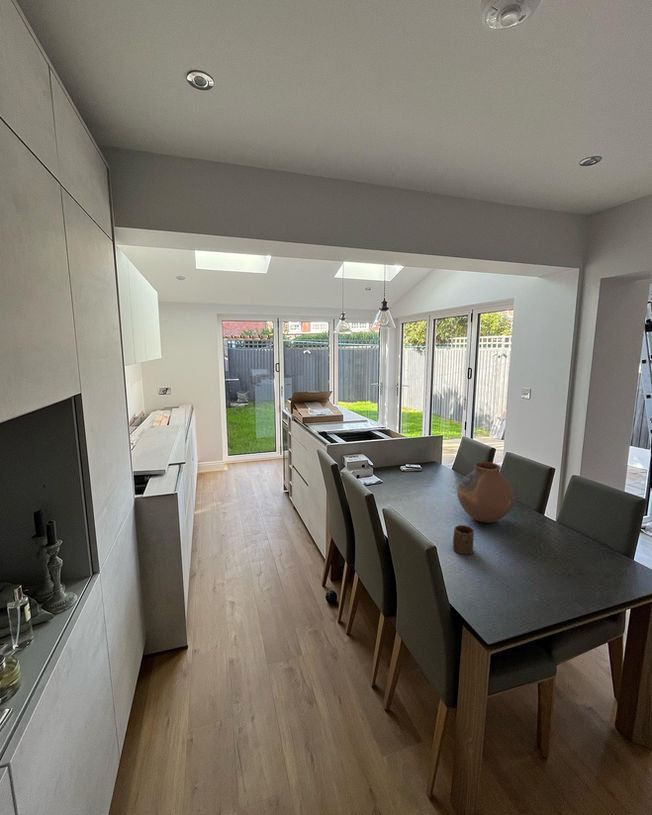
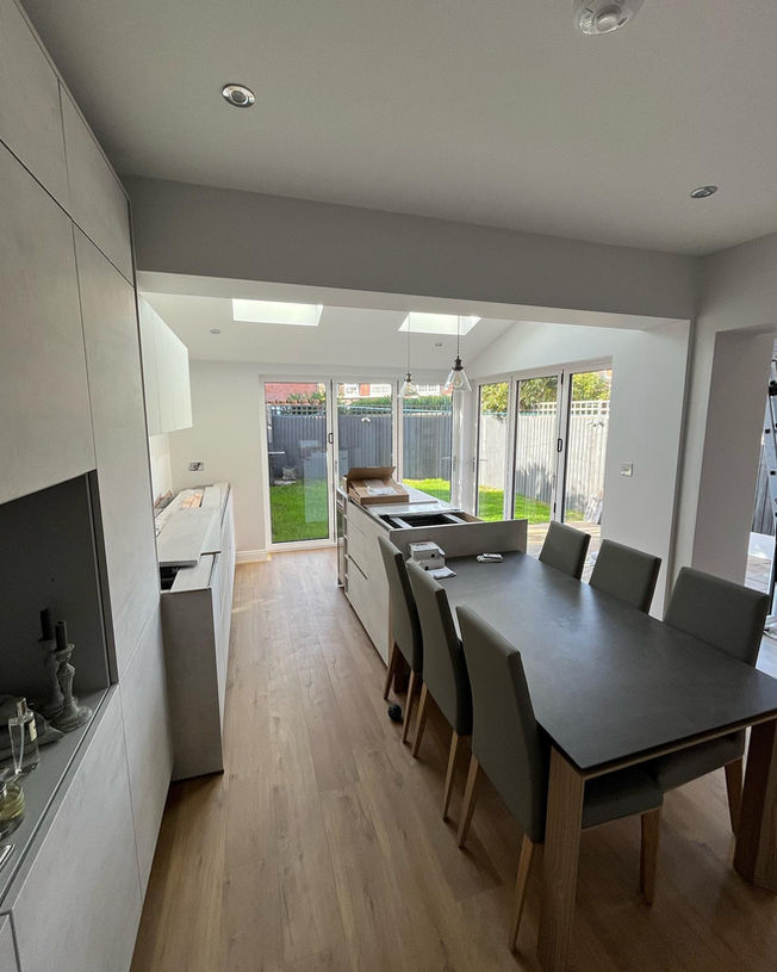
- cup [452,524,475,555]
- vase [456,461,516,524]
